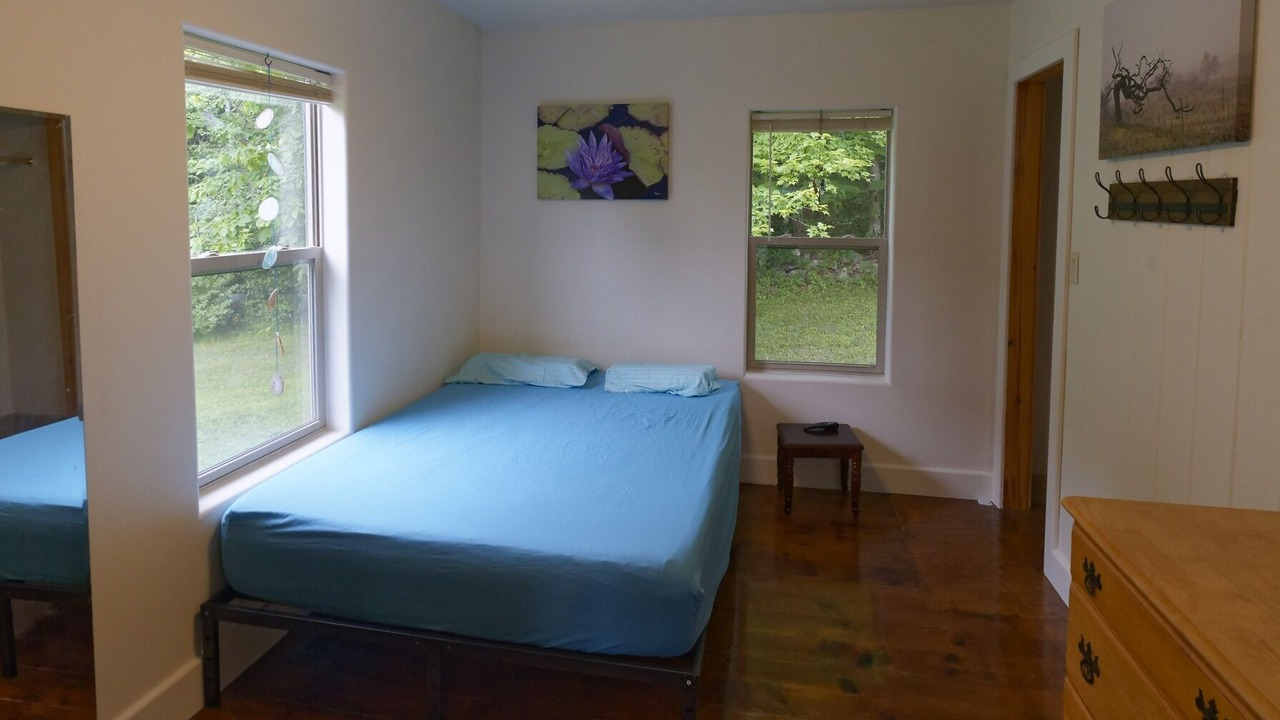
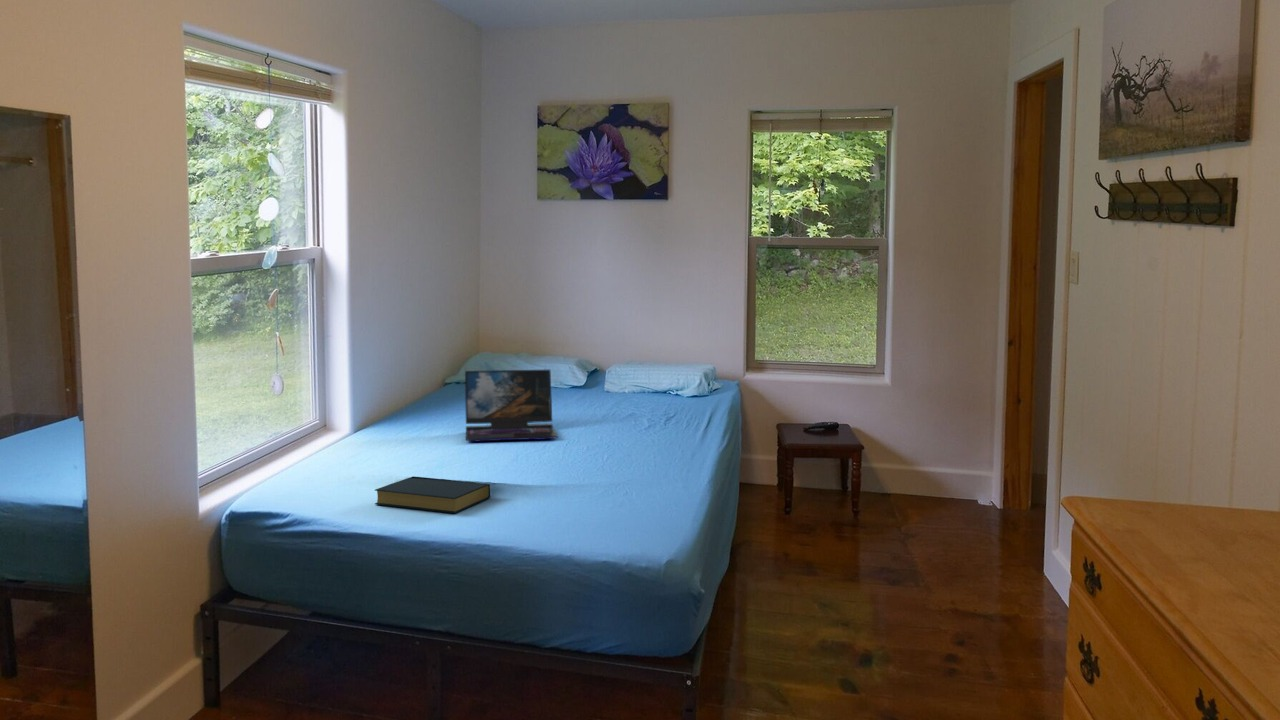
+ laptop [464,369,559,443]
+ hardback book [374,475,491,514]
